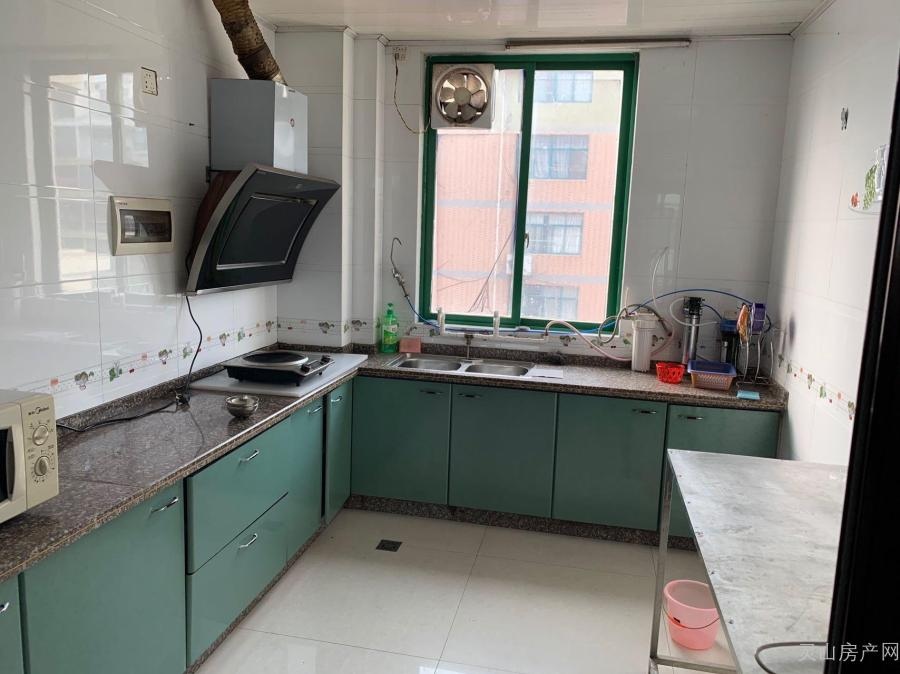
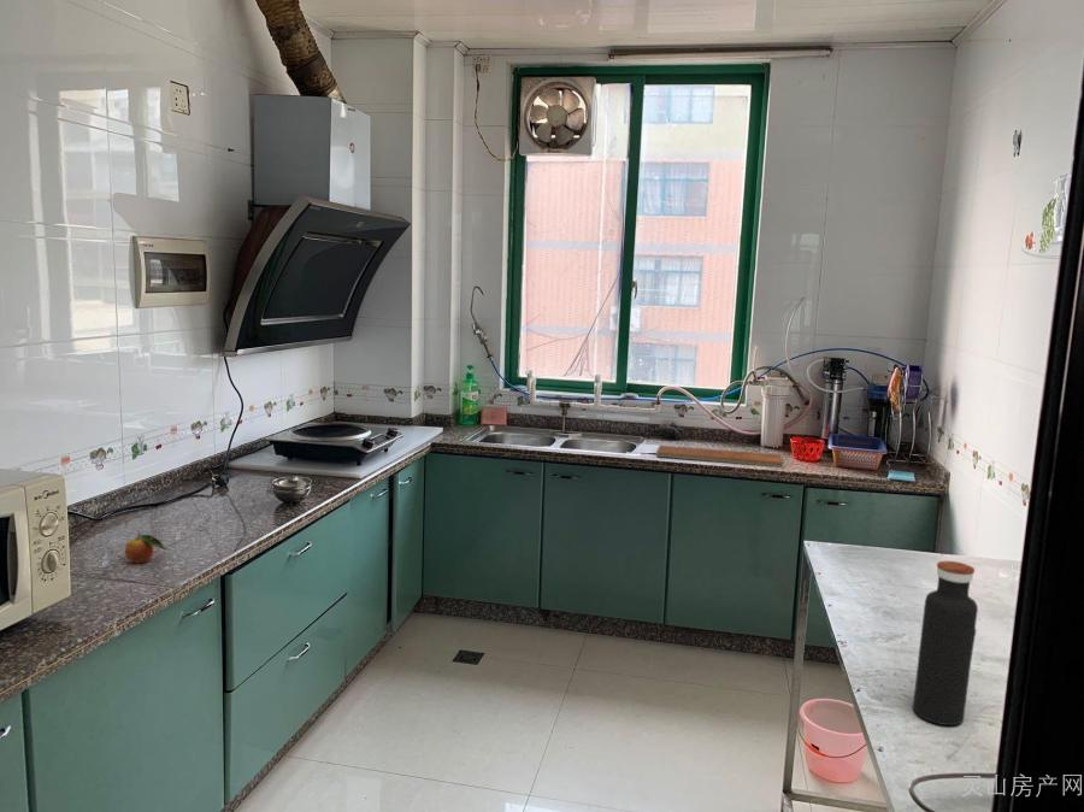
+ chopping board [655,443,783,467]
+ fruit [124,529,169,564]
+ water bottle [912,560,979,726]
